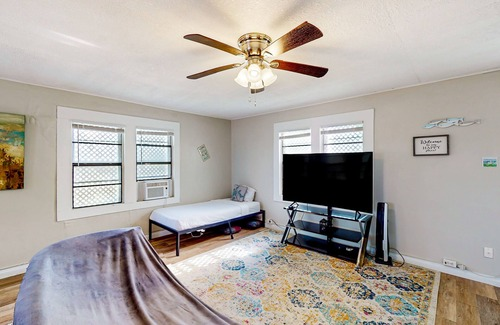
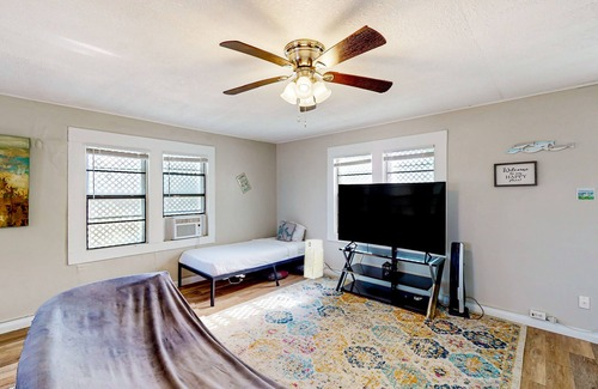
+ air purifier [303,238,325,280]
